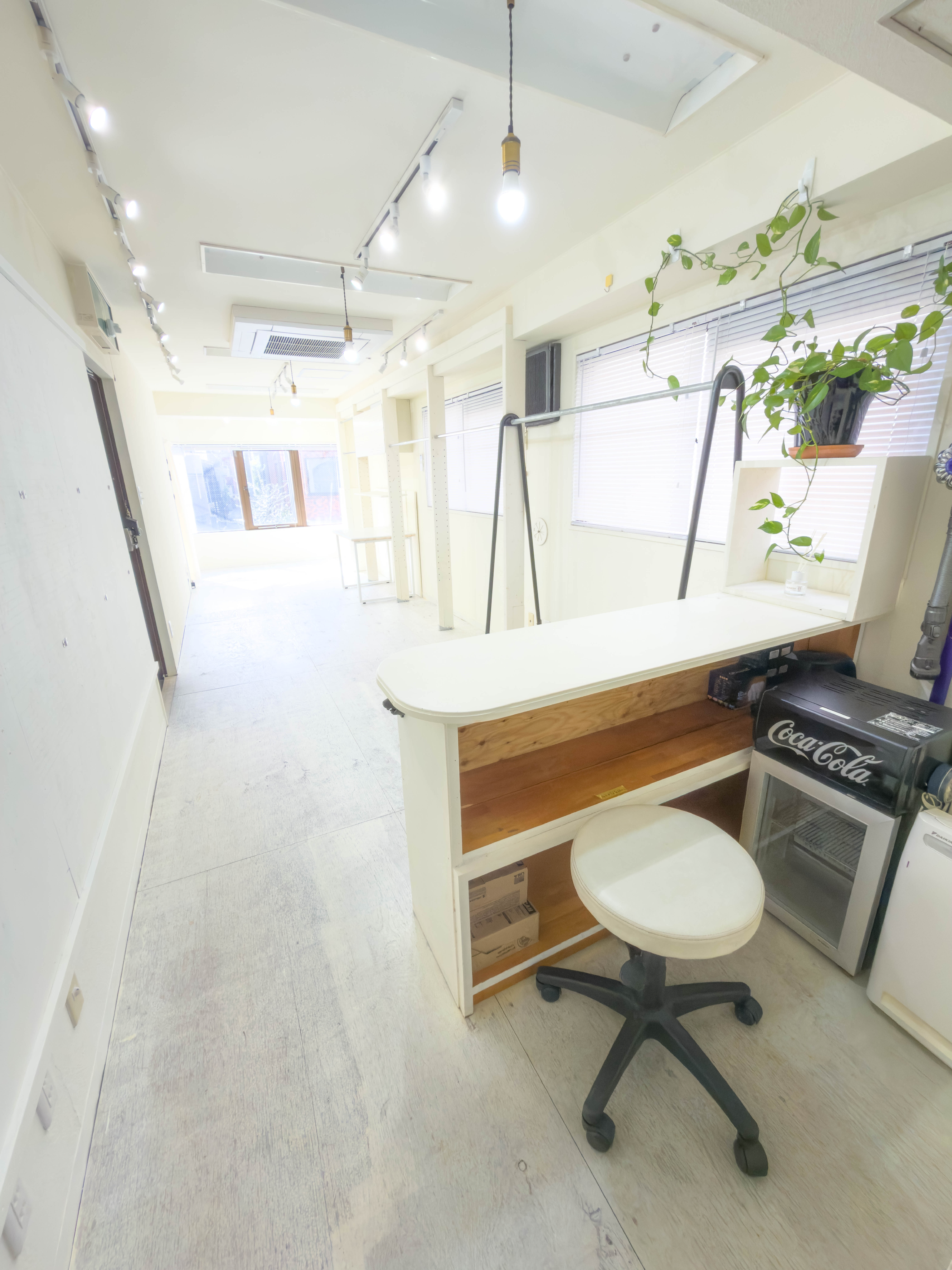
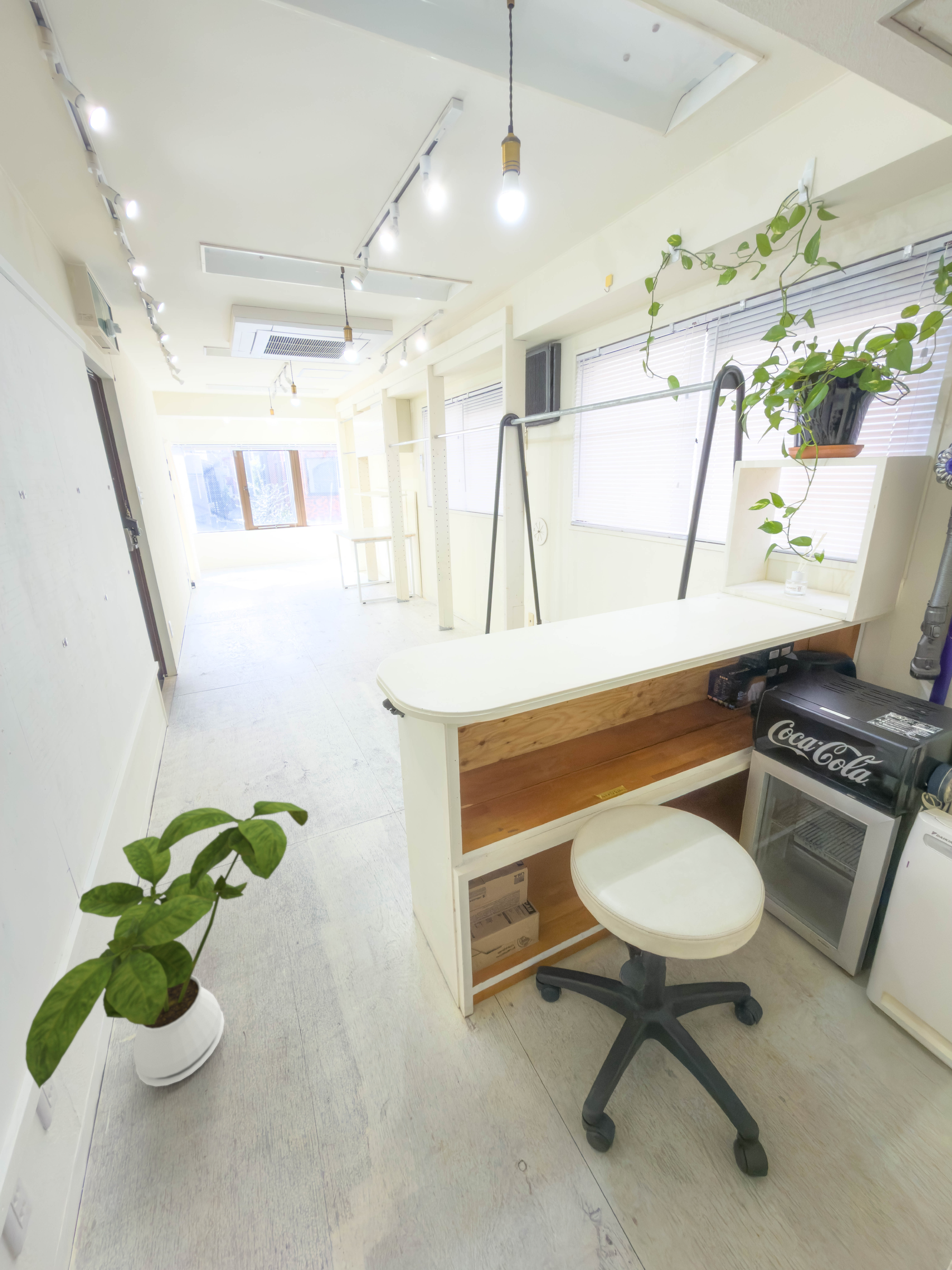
+ house plant [25,801,309,1089]
